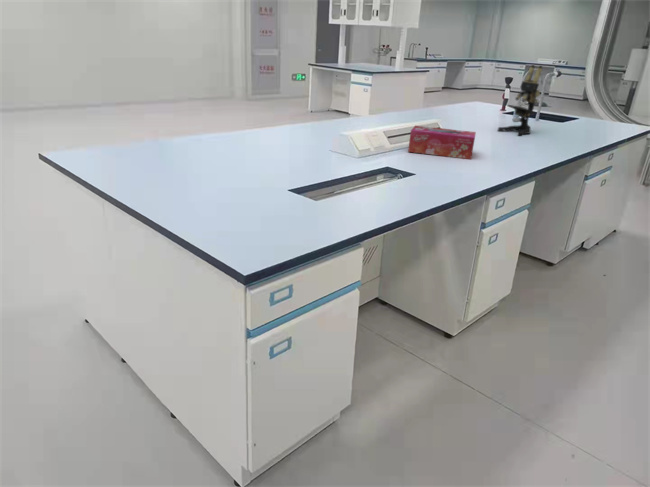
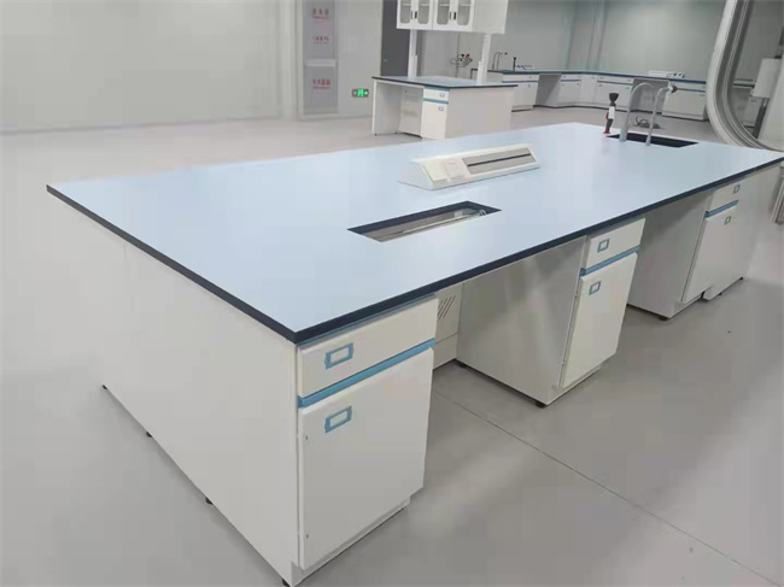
- microscope [497,64,543,137]
- tissue box [407,125,477,160]
